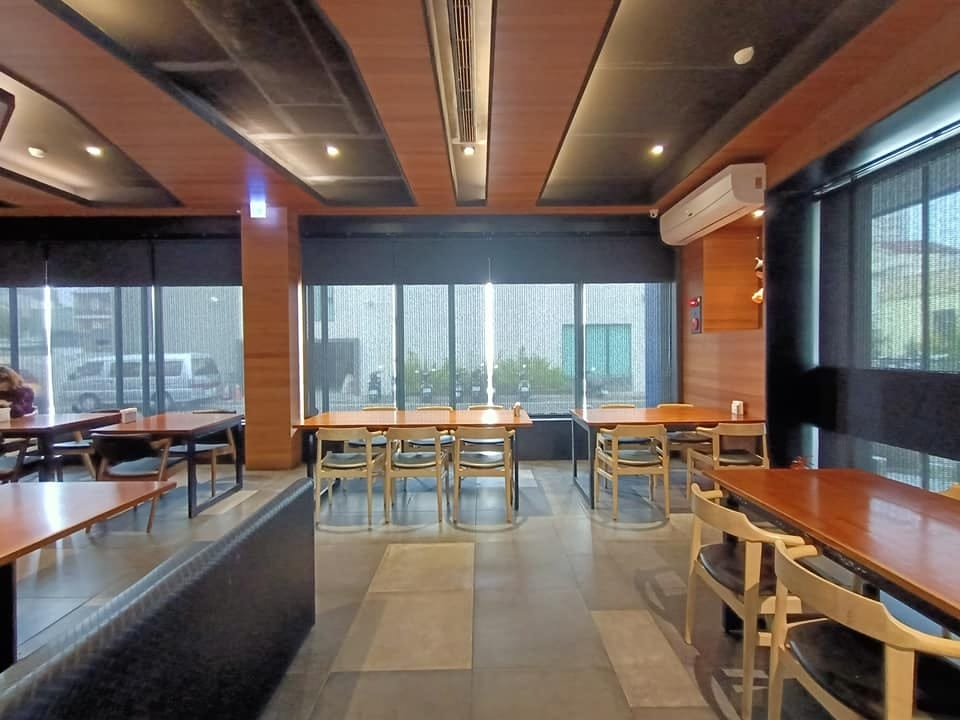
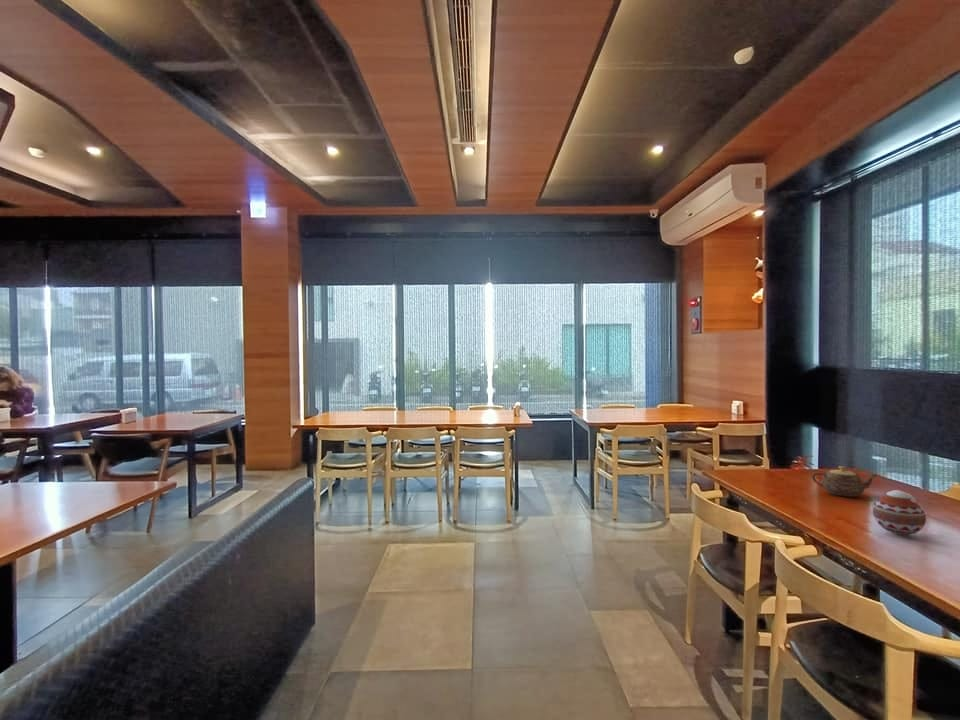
+ decorative ball [872,489,927,536]
+ teapot [811,465,879,498]
